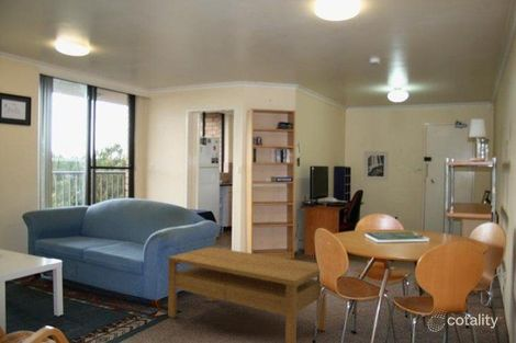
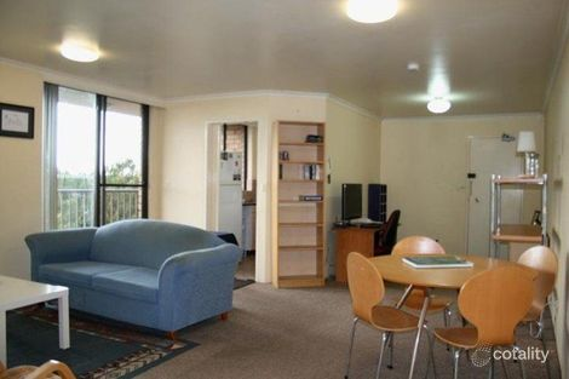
- coffee table [167,245,327,343]
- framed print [362,150,390,182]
